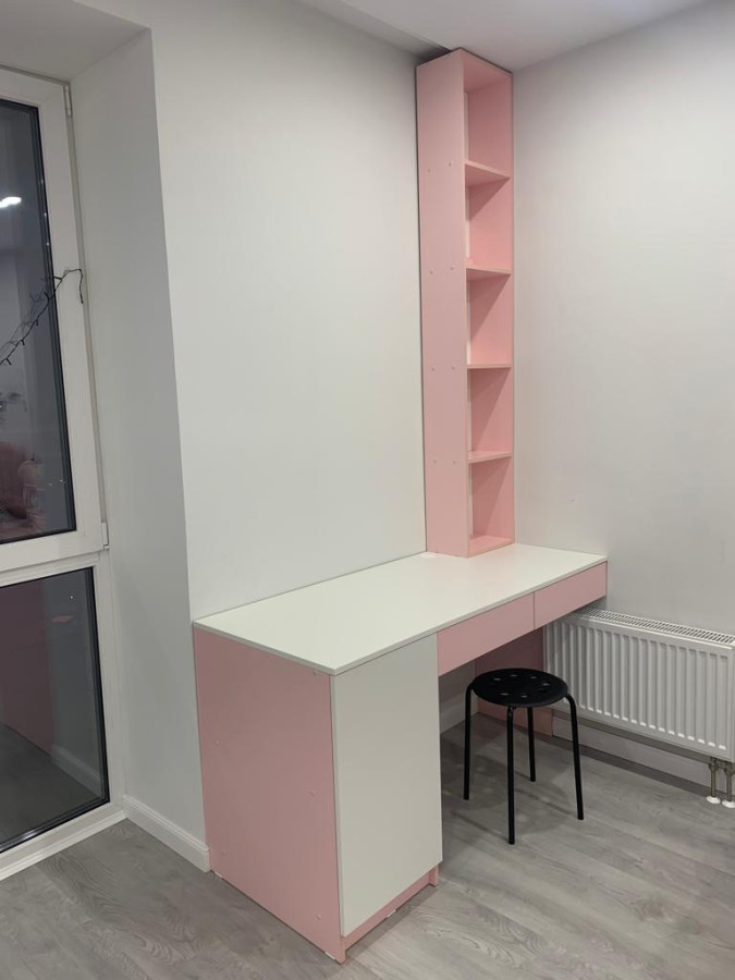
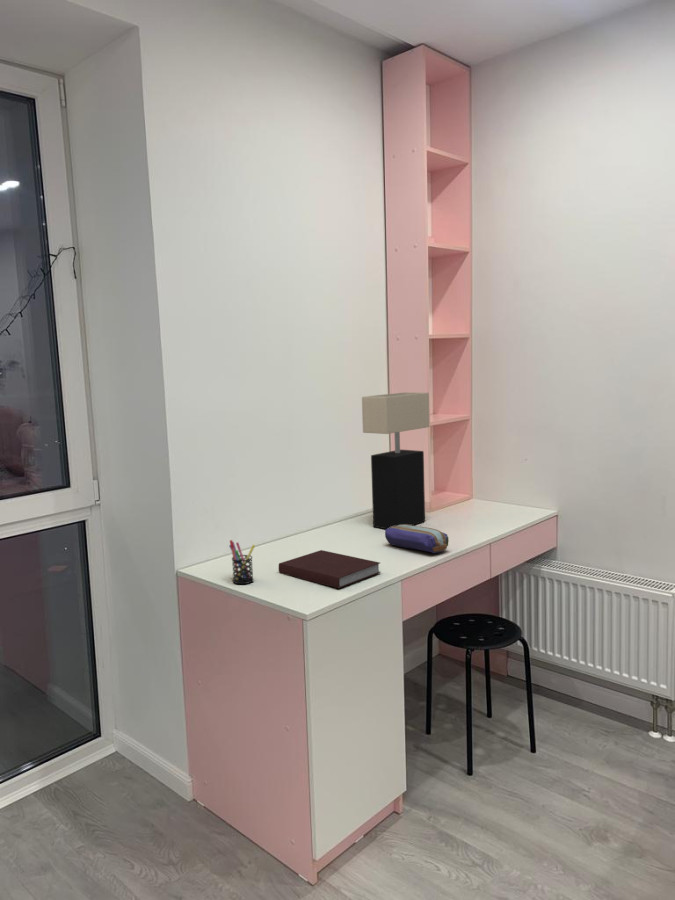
+ notebook [278,549,381,589]
+ pencil case [384,525,450,554]
+ table lamp [361,392,430,530]
+ pen holder [228,539,256,585]
